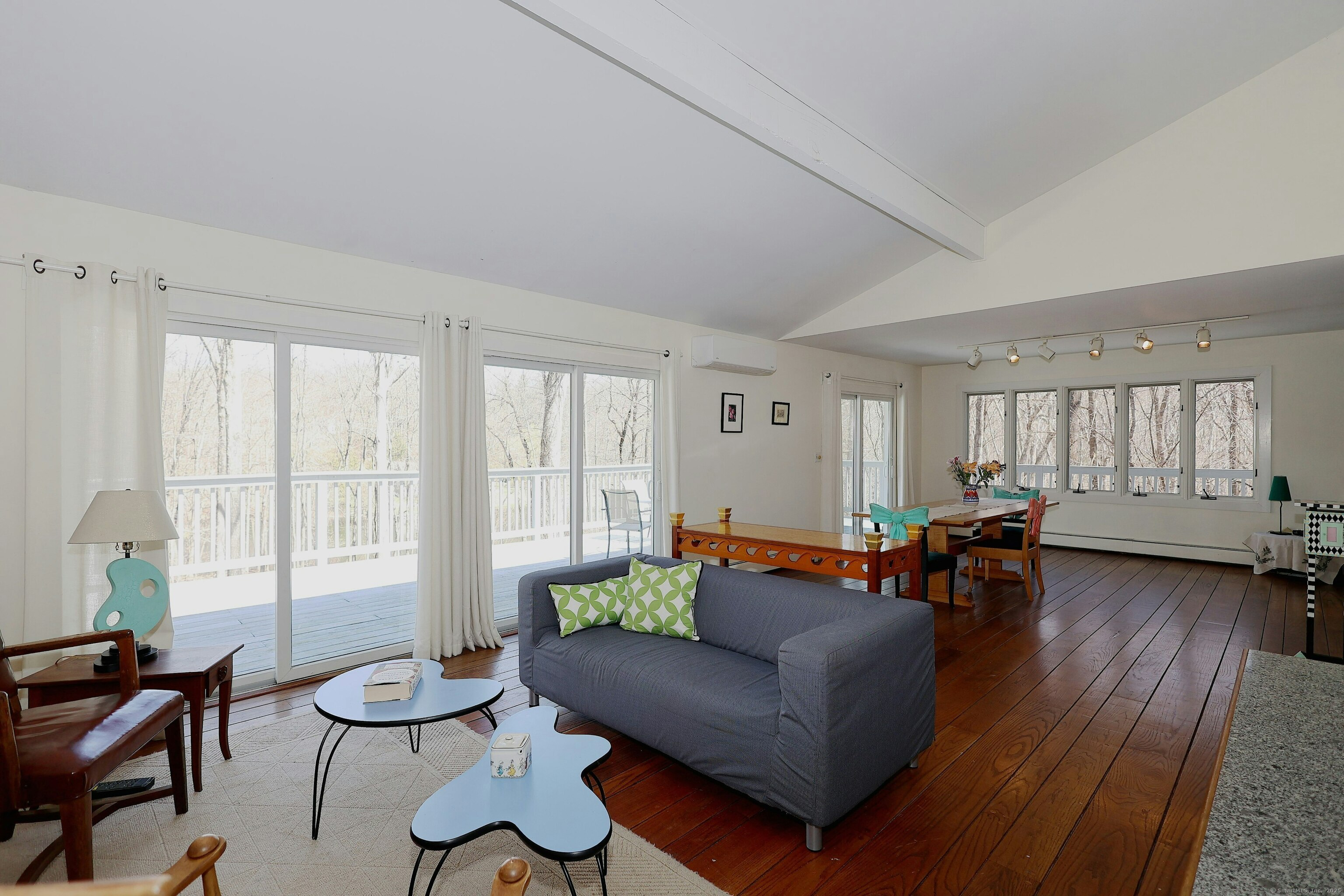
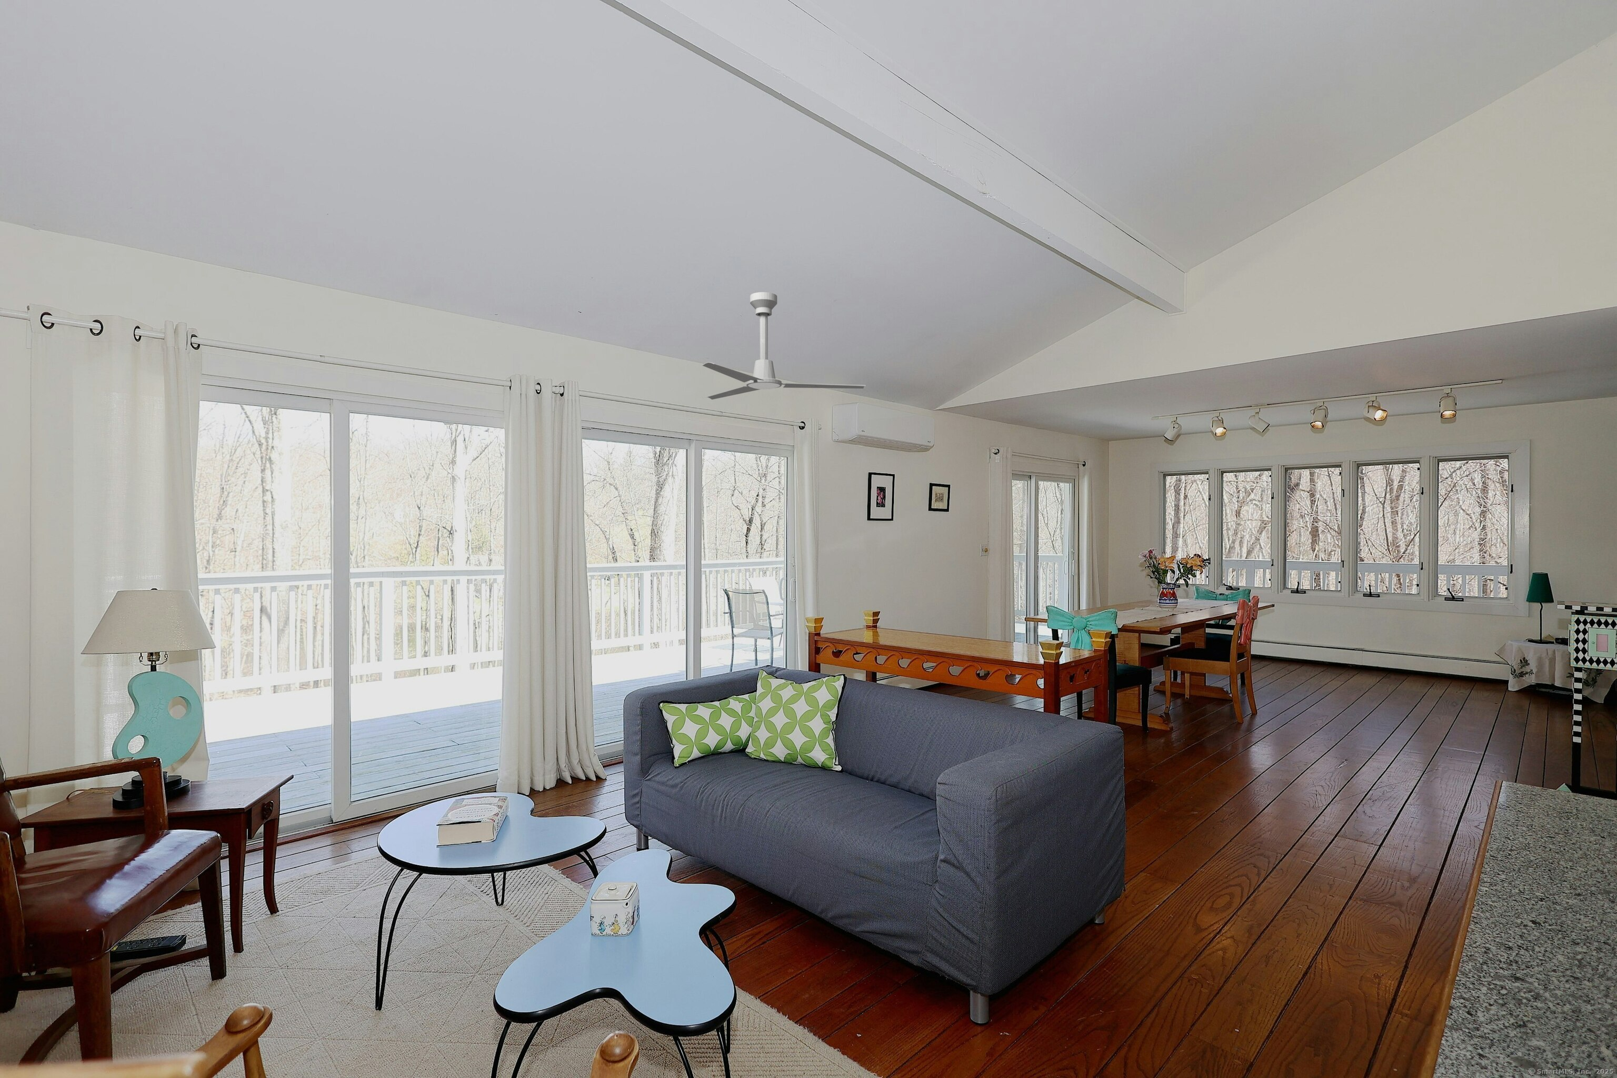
+ ceiling fan [701,291,866,399]
